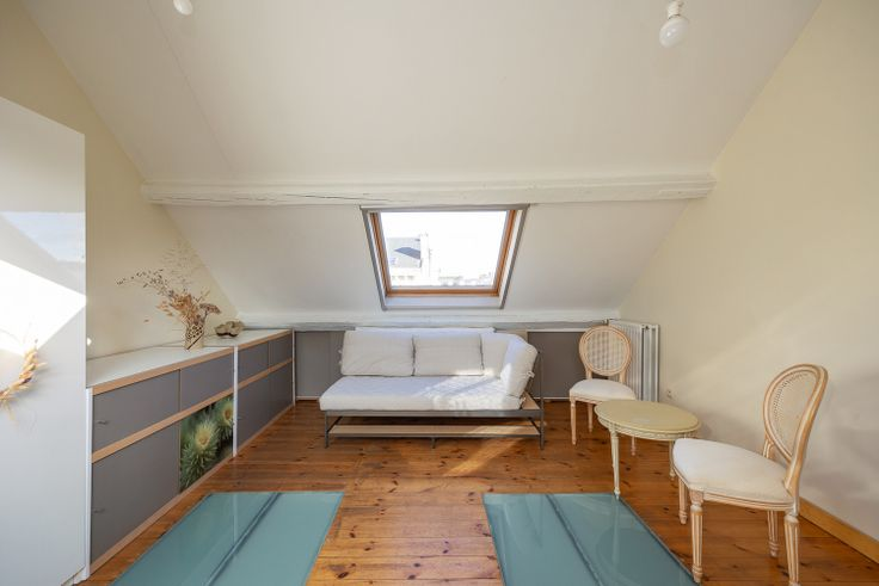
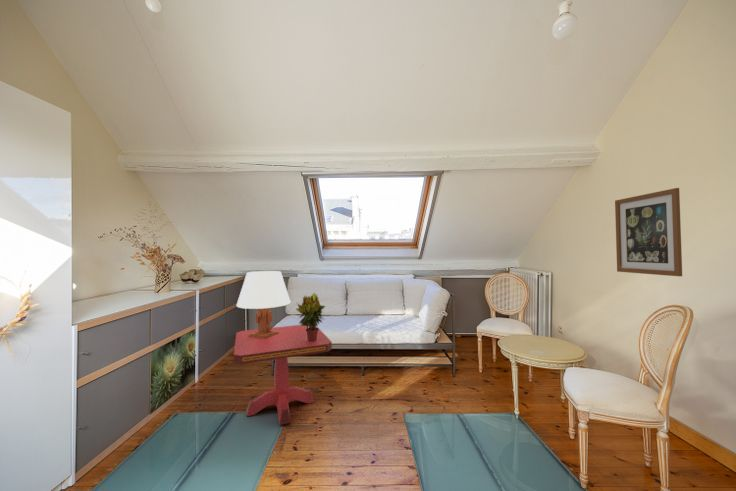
+ potted plant [295,292,326,342]
+ side table [233,324,333,426]
+ wall art [614,187,683,277]
+ table lamp [235,270,291,339]
